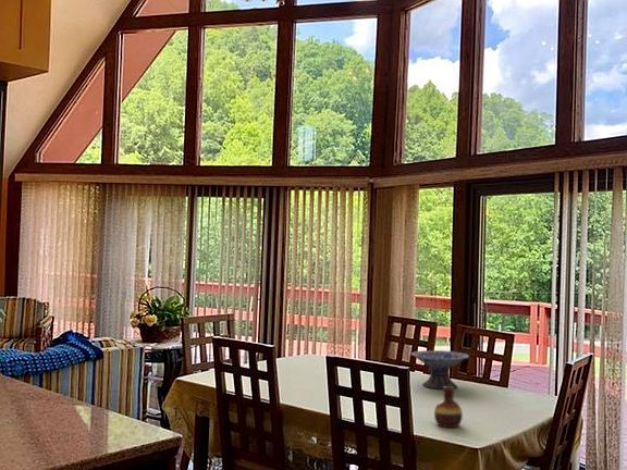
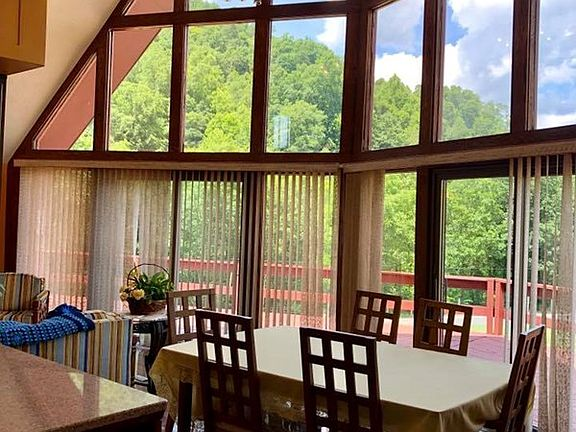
- decorative bowl [410,349,470,389]
- vase [433,386,464,429]
